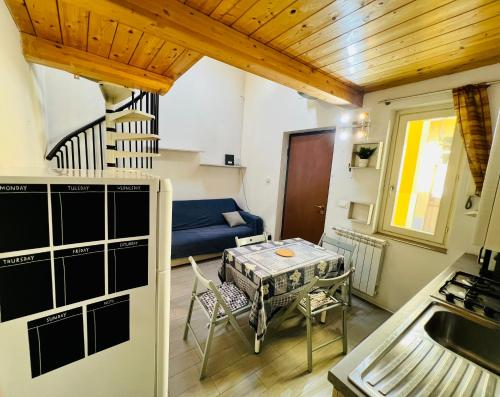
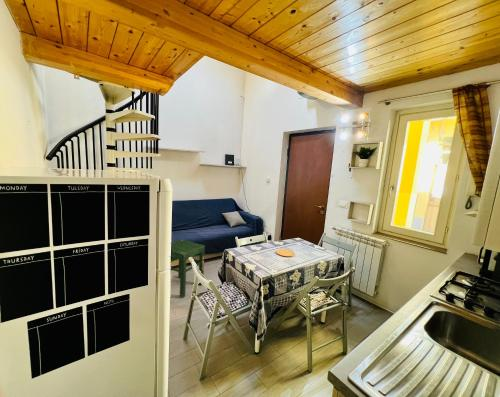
+ stool [170,239,206,299]
